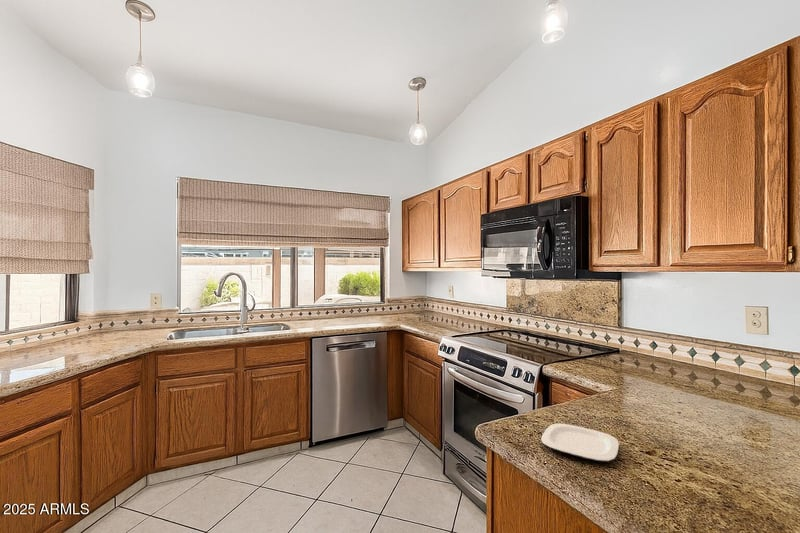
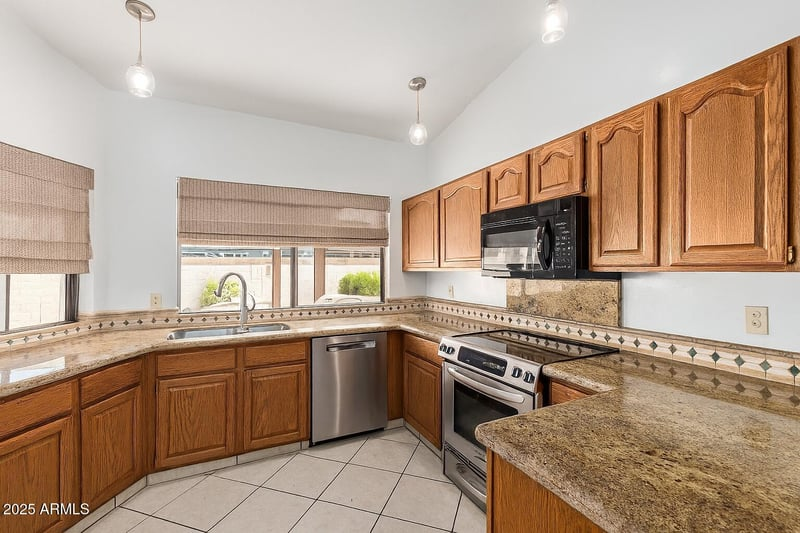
- plate [540,423,620,463]
